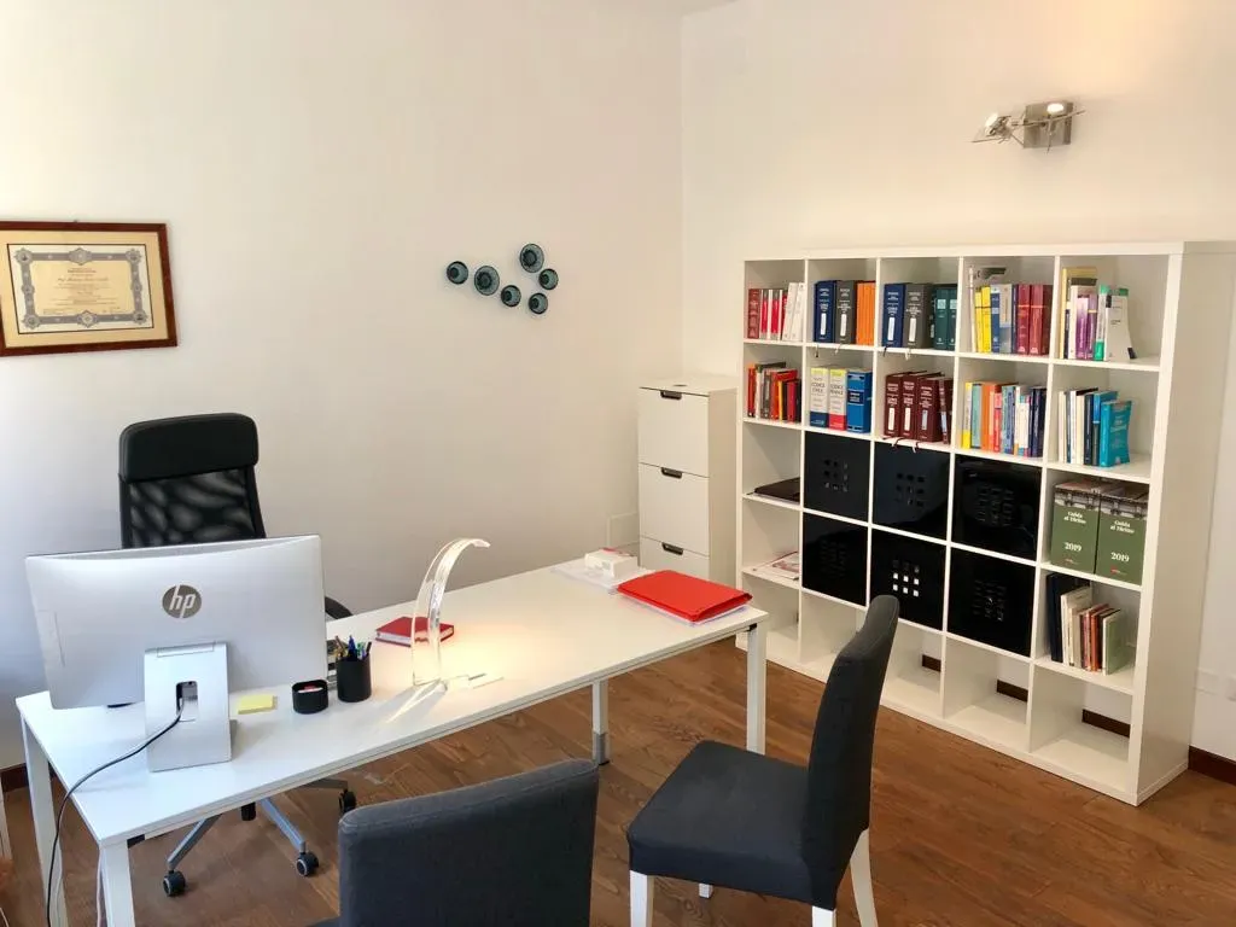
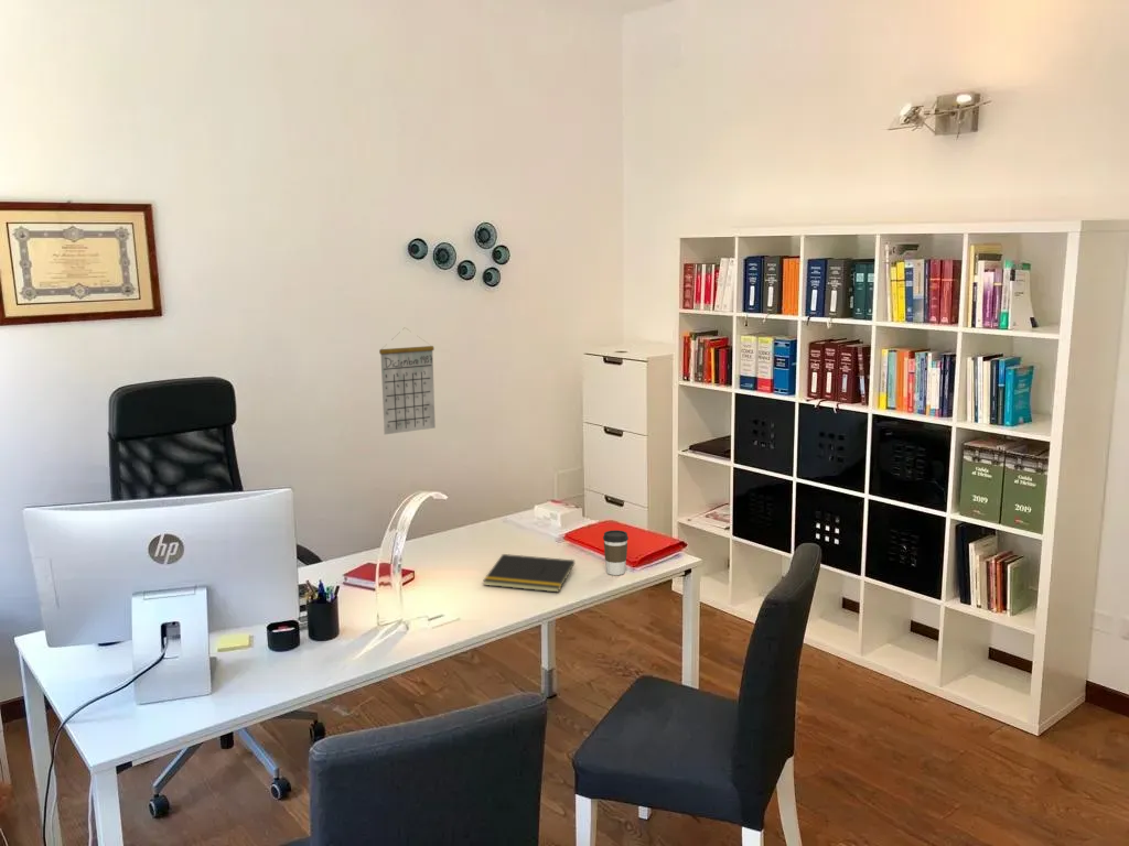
+ calendar [378,326,437,435]
+ notepad [482,553,576,593]
+ coffee cup [602,529,630,576]
